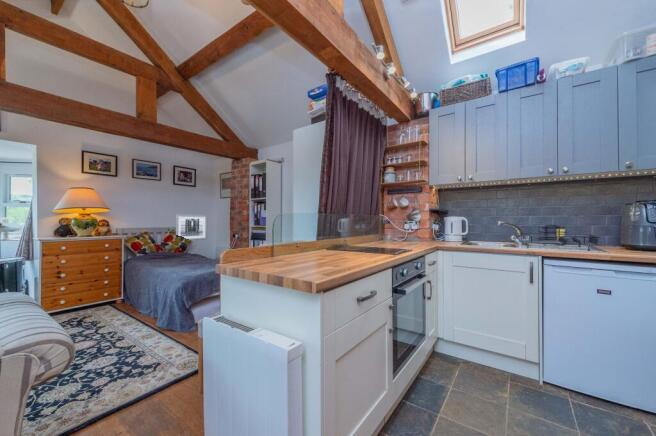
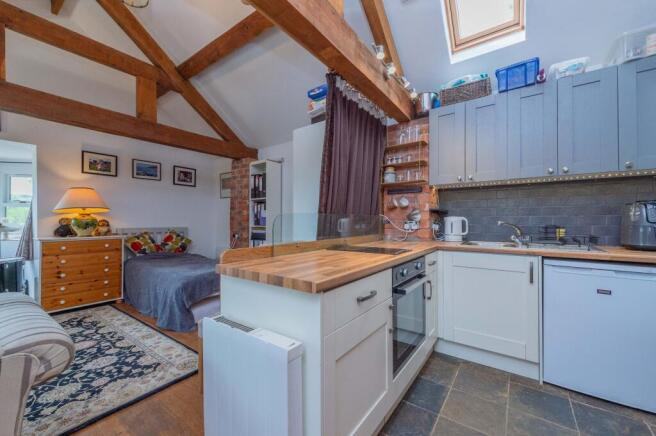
- wall art [175,213,208,241]
